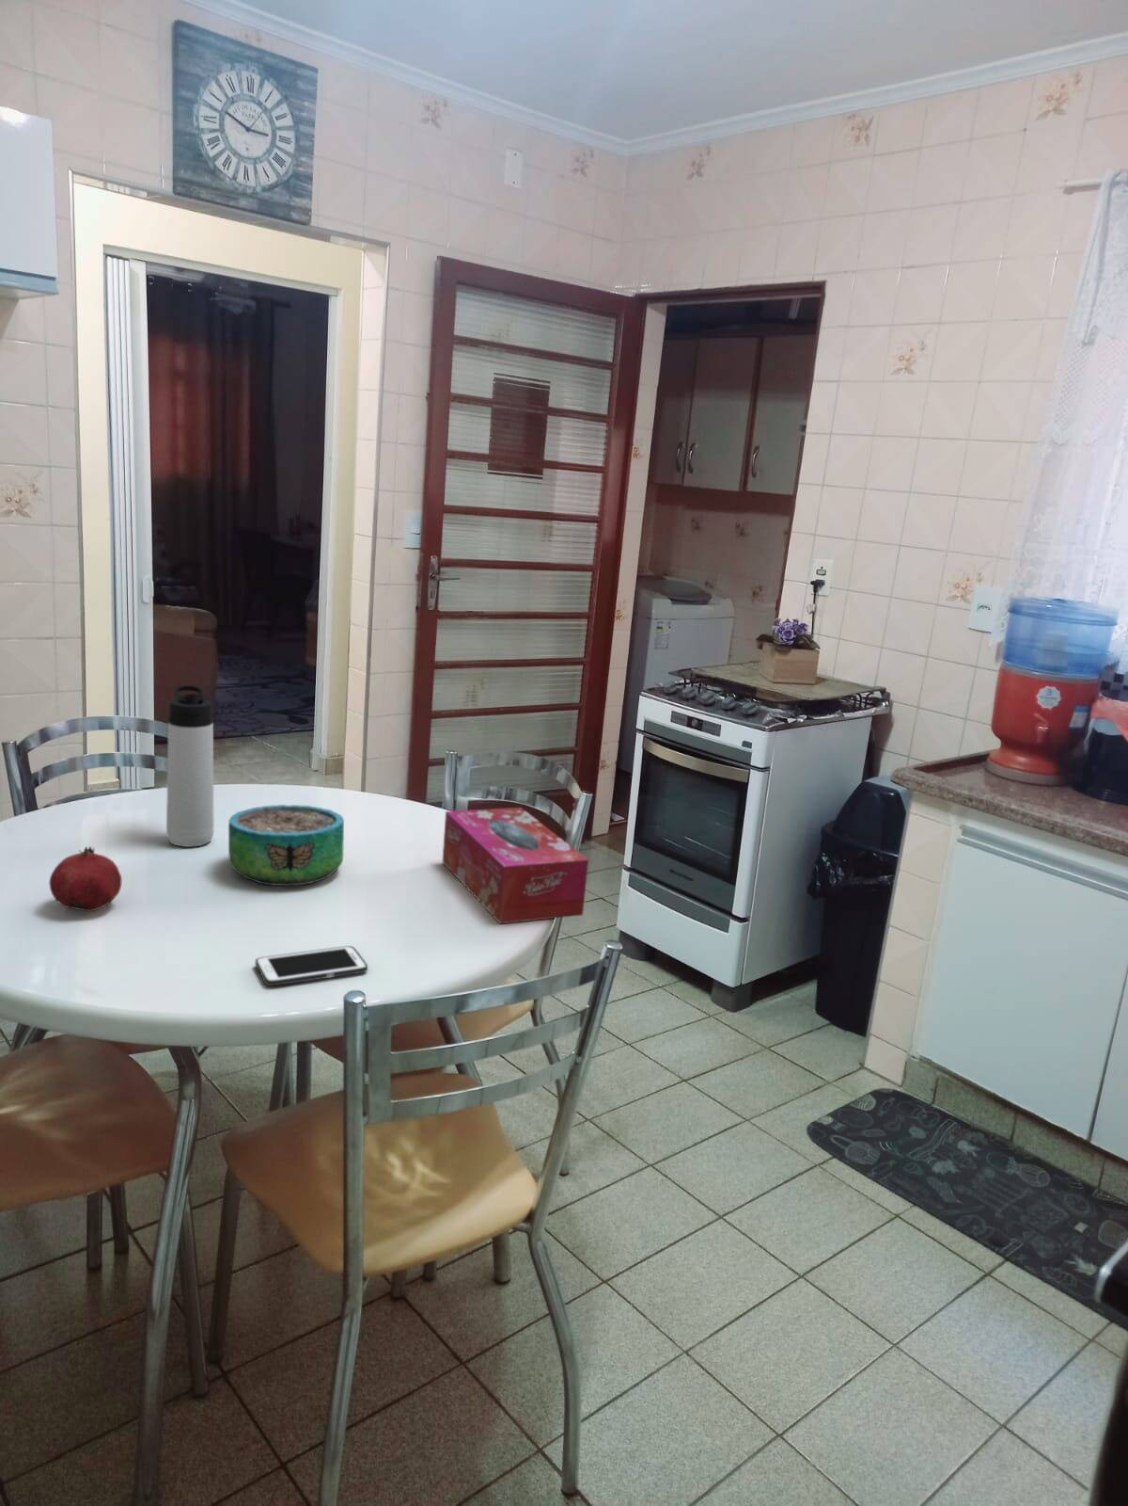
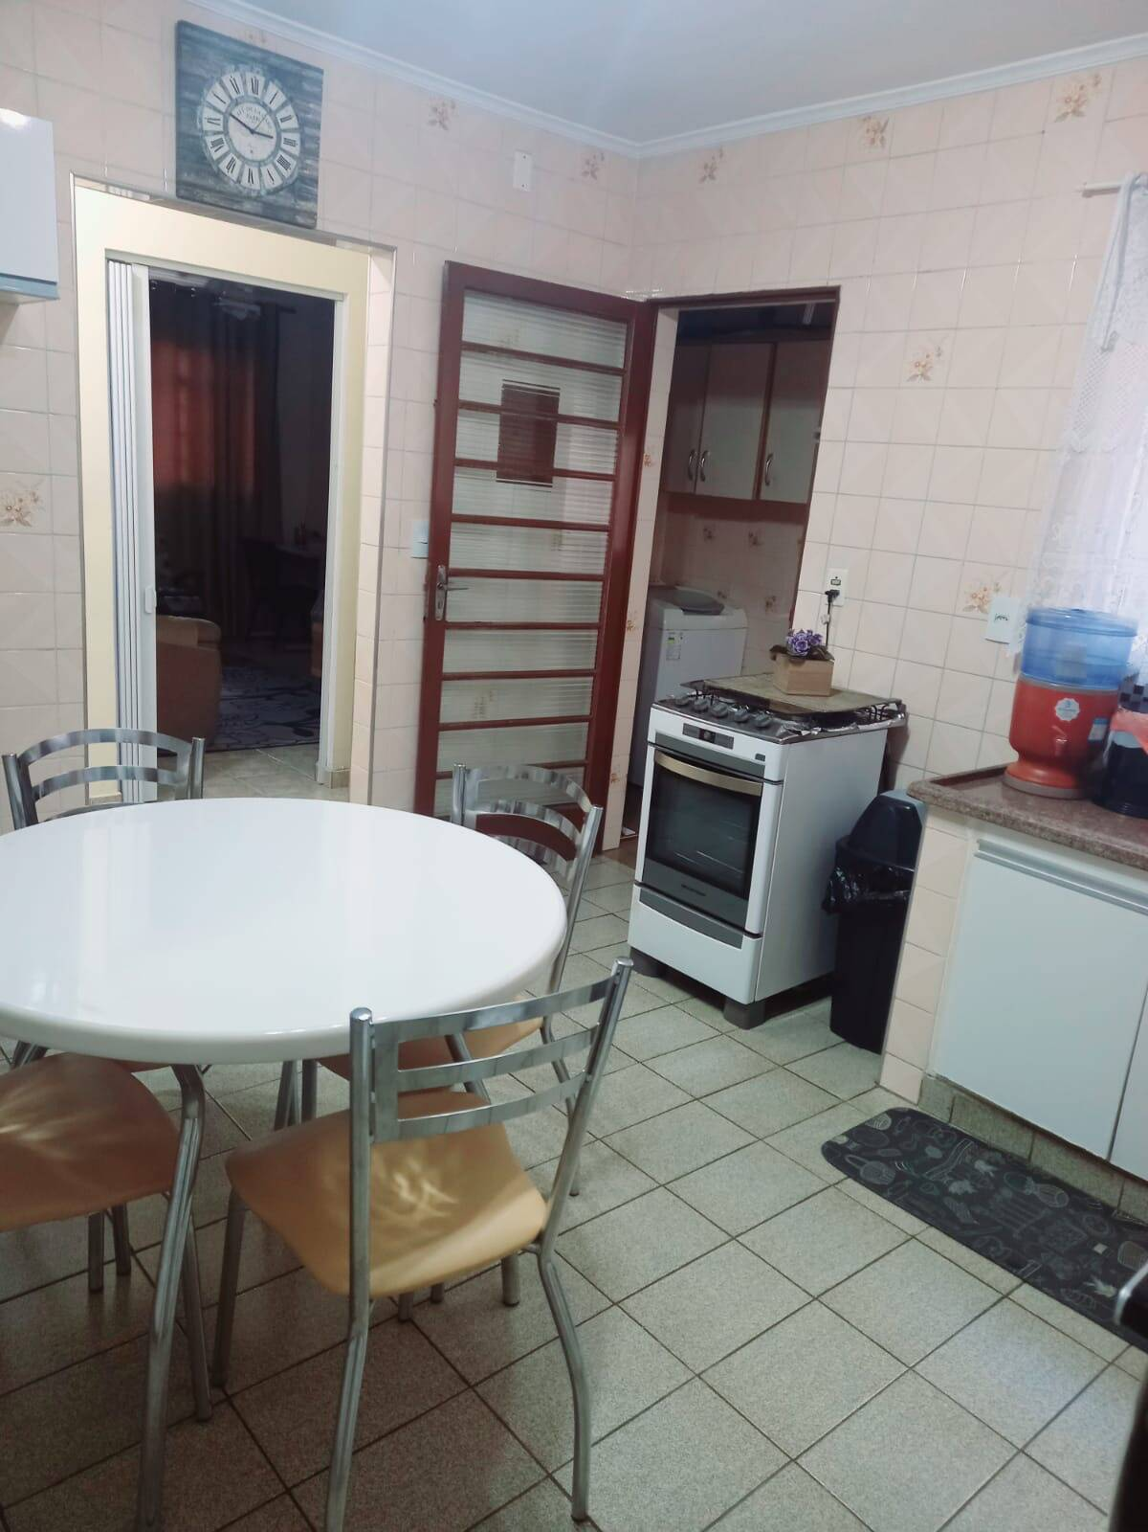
- decorative bowl [227,804,345,887]
- fruit [47,845,122,912]
- thermos bottle [166,684,214,848]
- cell phone [255,945,368,987]
- tissue box [442,806,589,924]
